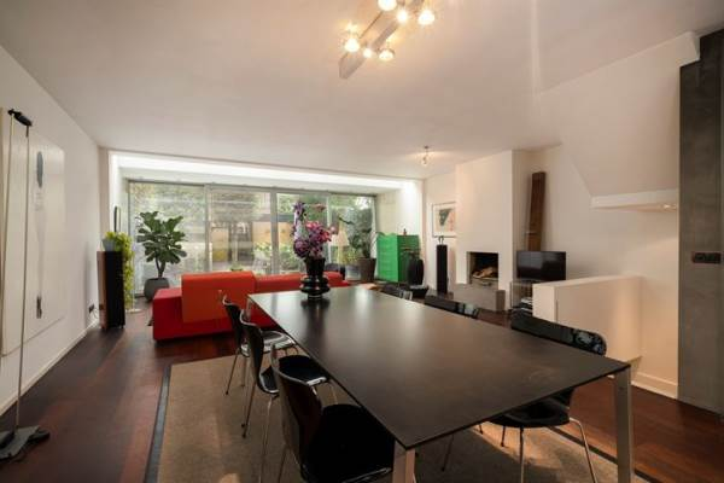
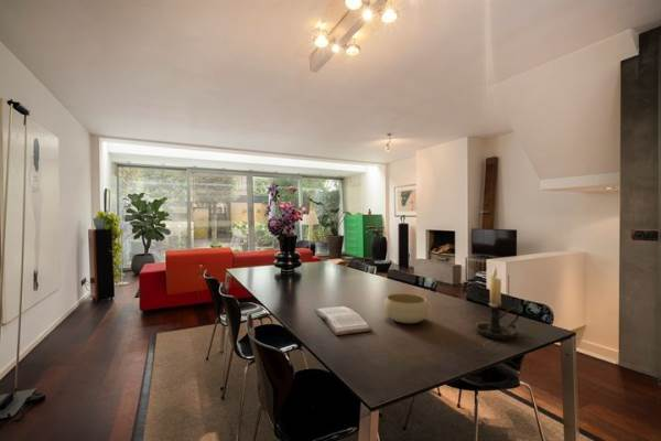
+ book [314,305,373,336]
+ bowl [383,292,430,324]
+ candle holder [474,265,520,341]
